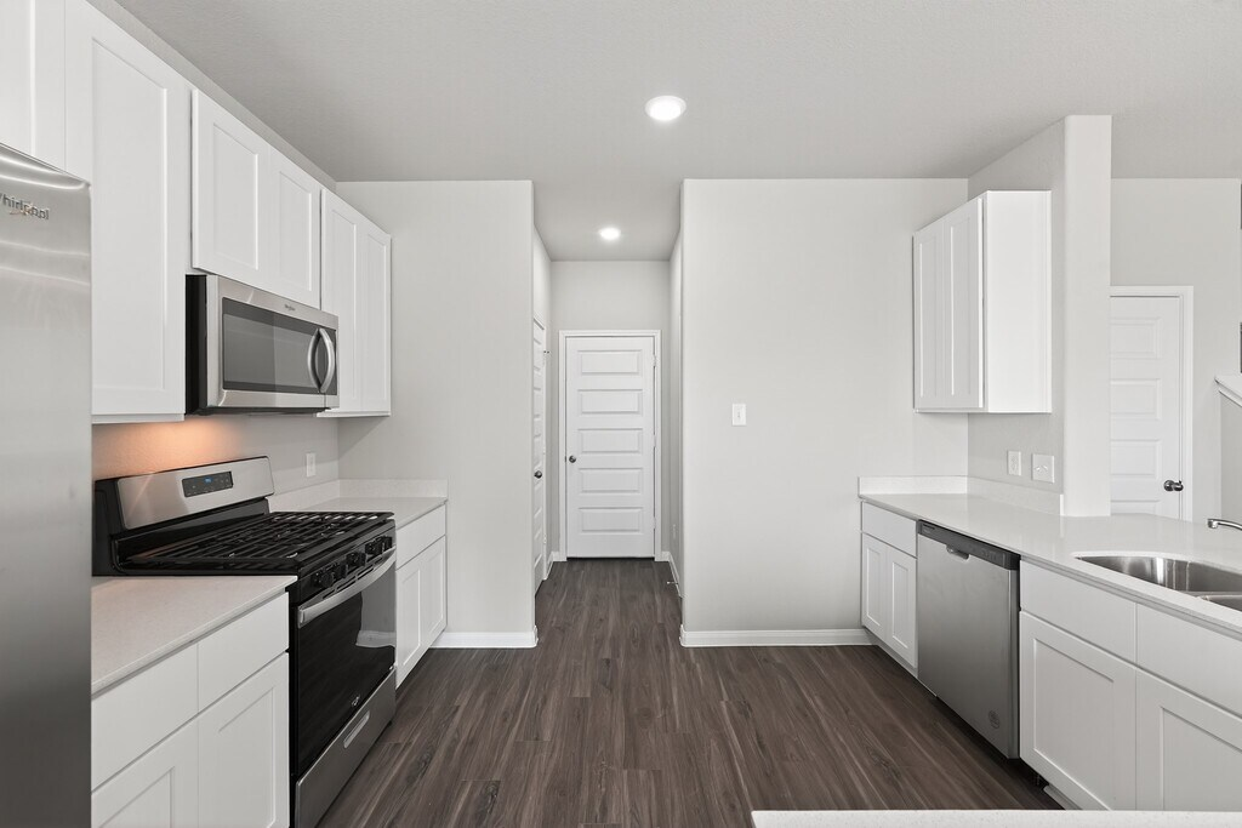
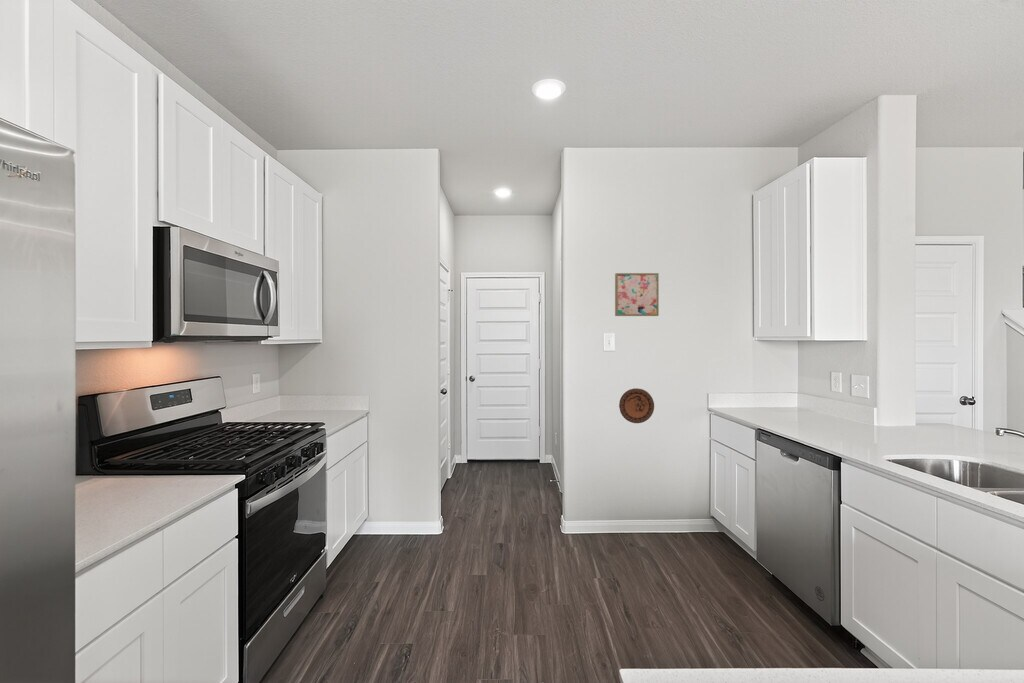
+ wall art [614,272,660,317]
+ decorative plate [618,387,655,424]
